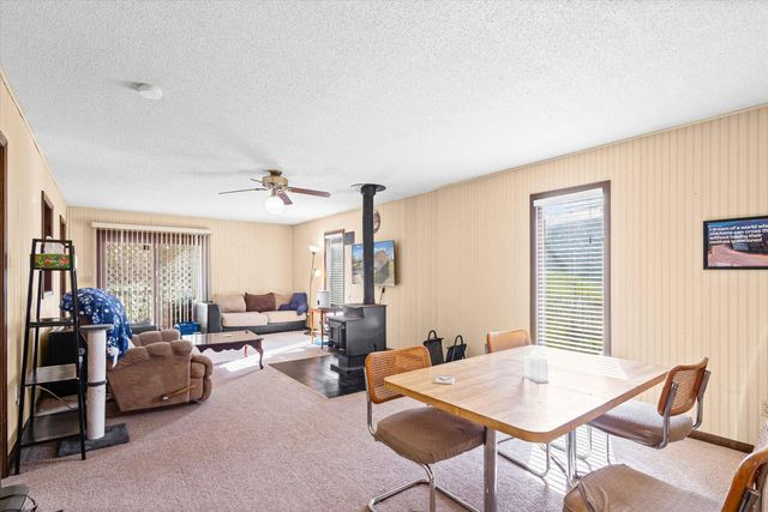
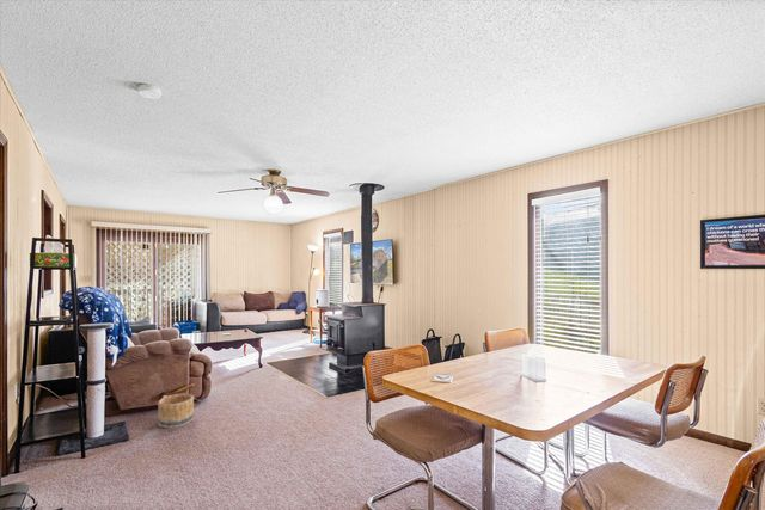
+ basket [157,392,195,430]
